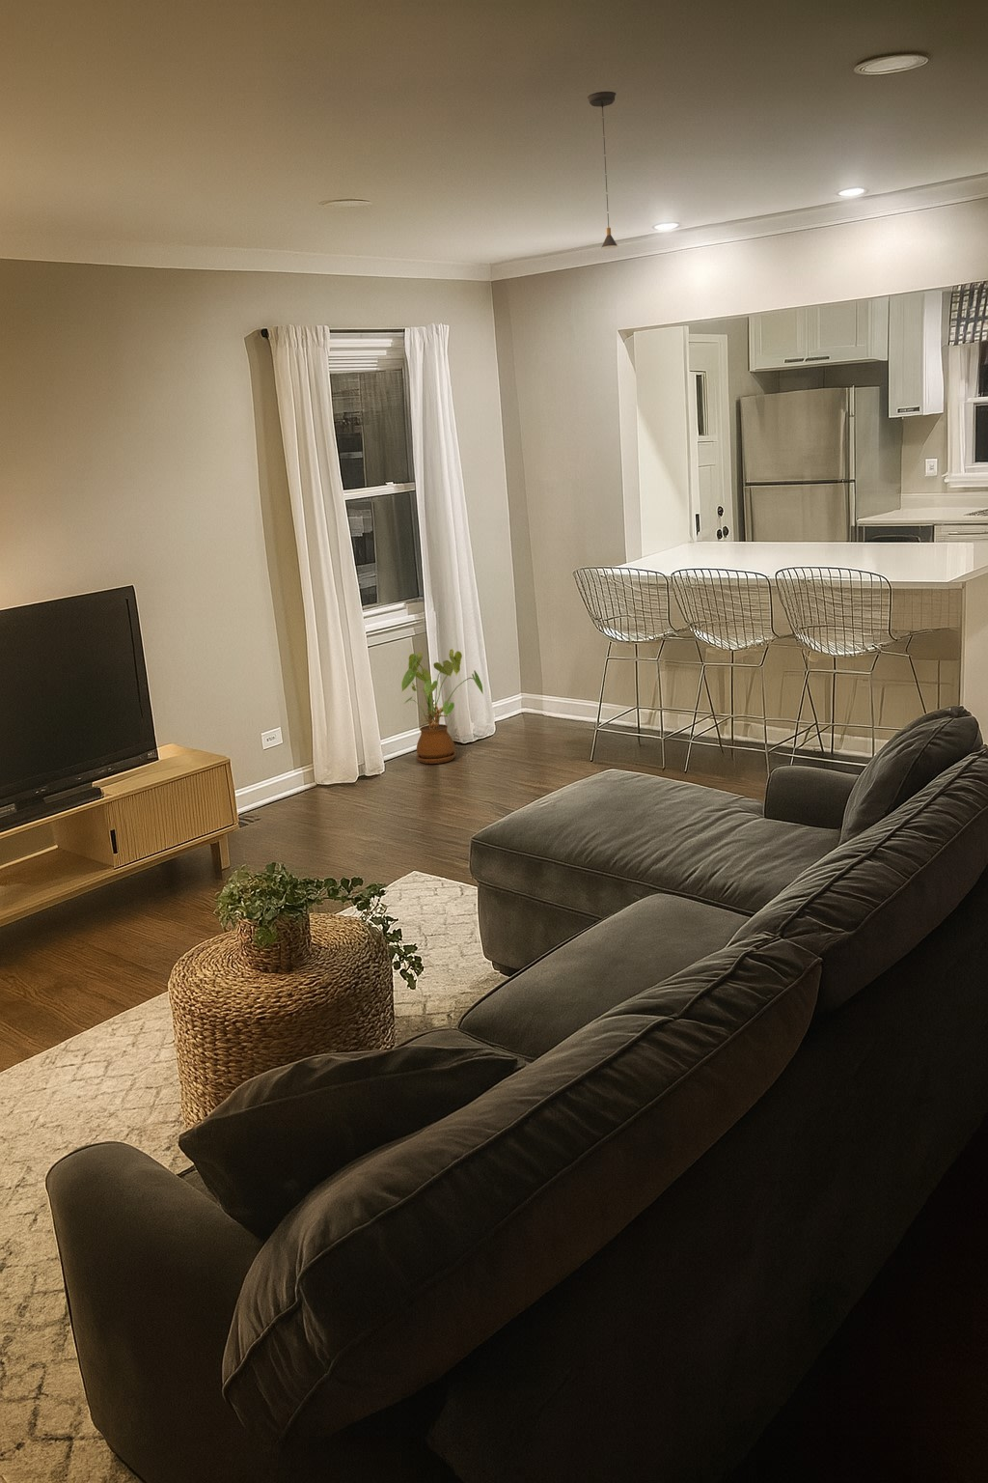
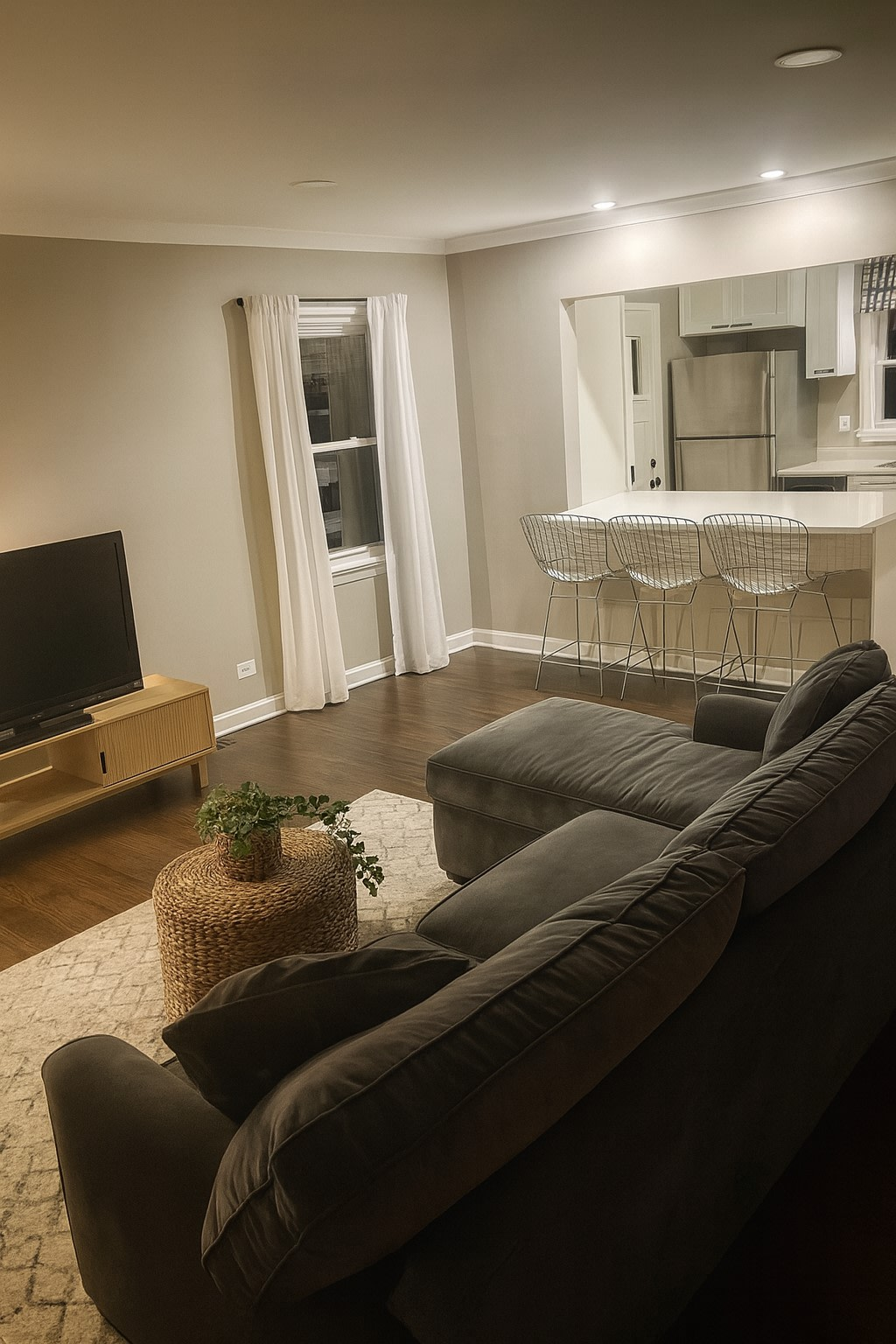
- house plant [400,648,484,765]
- pendant light [587,90,619,250]
